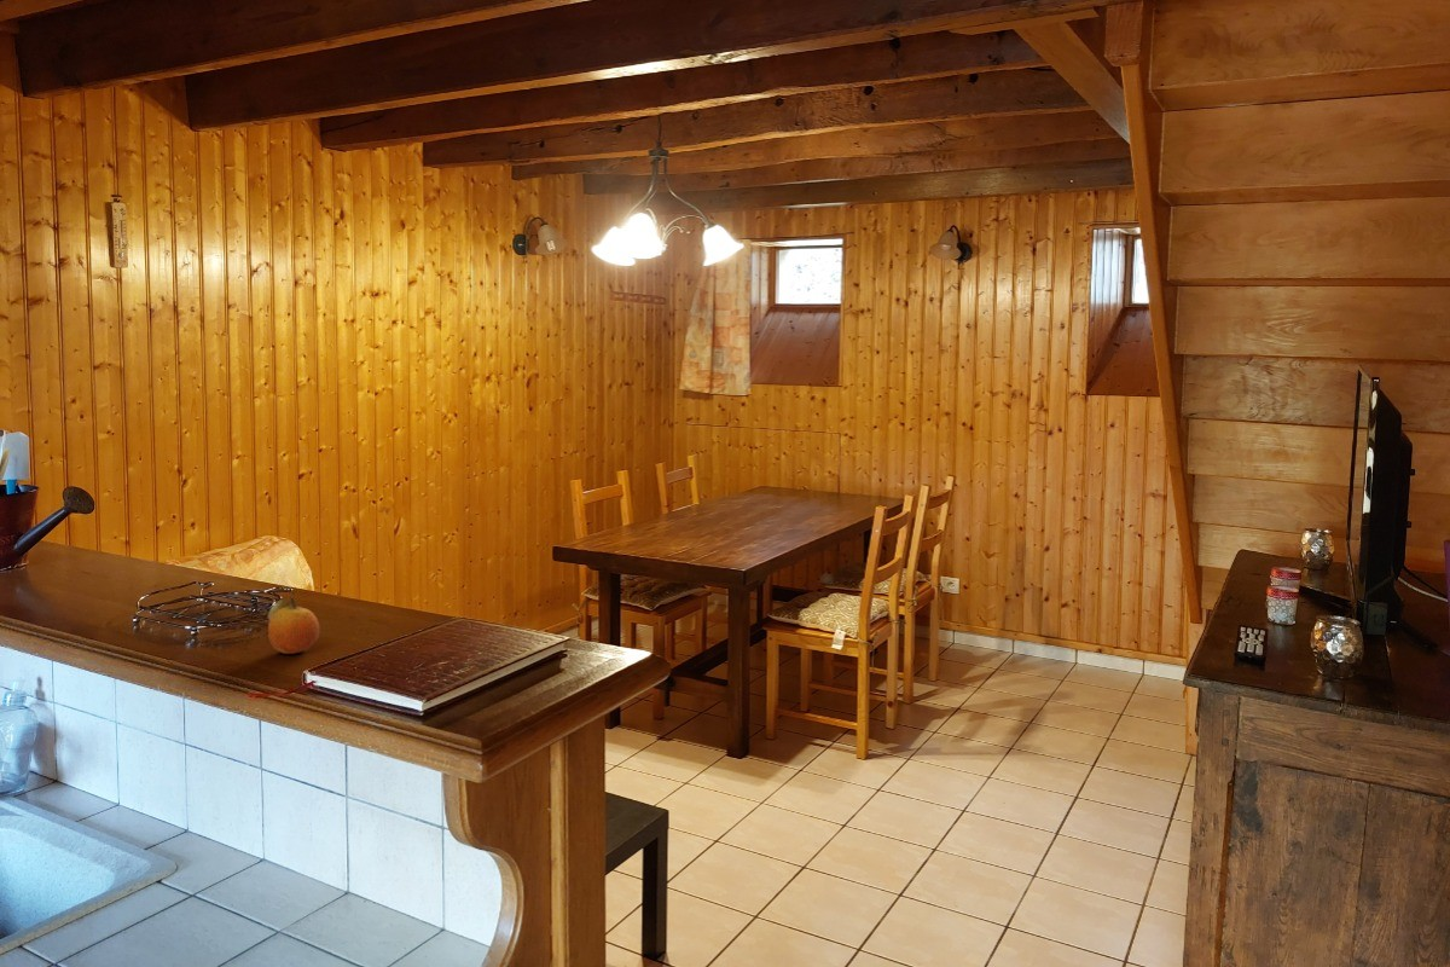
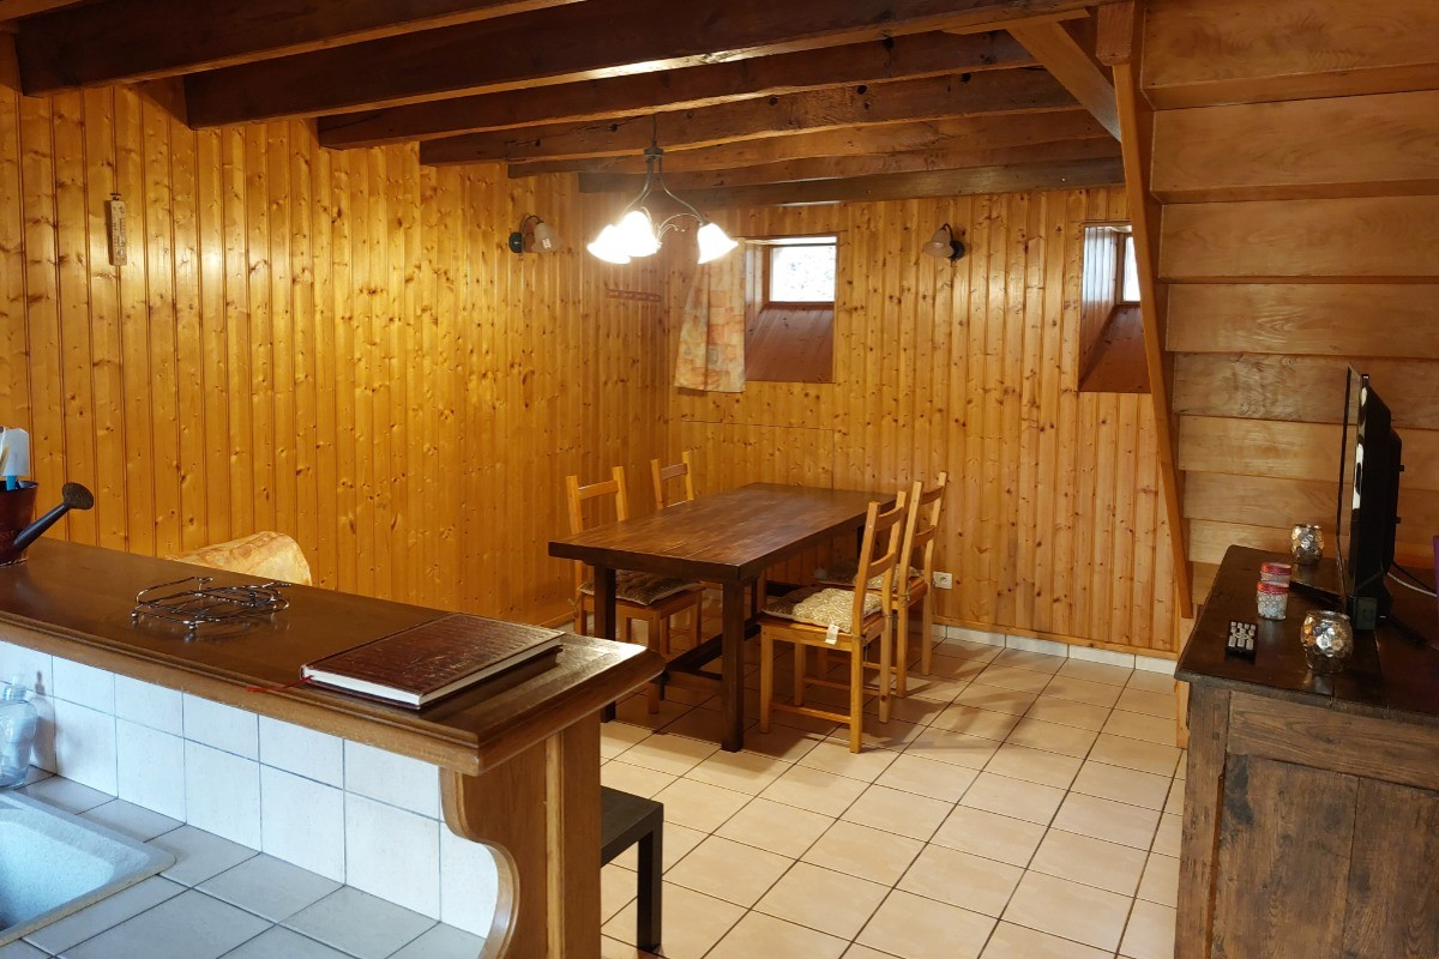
- fruit [267,589,320,655]
